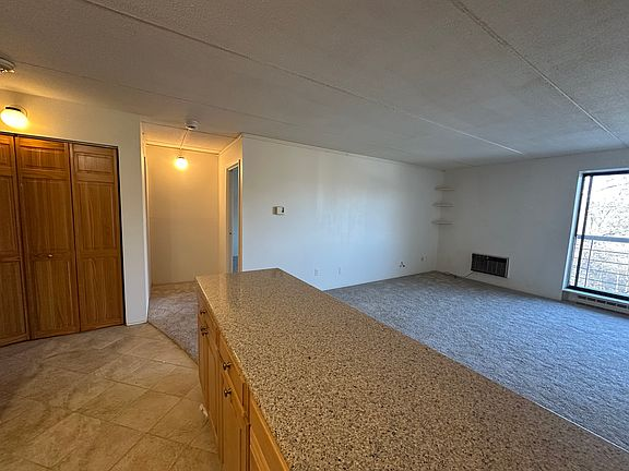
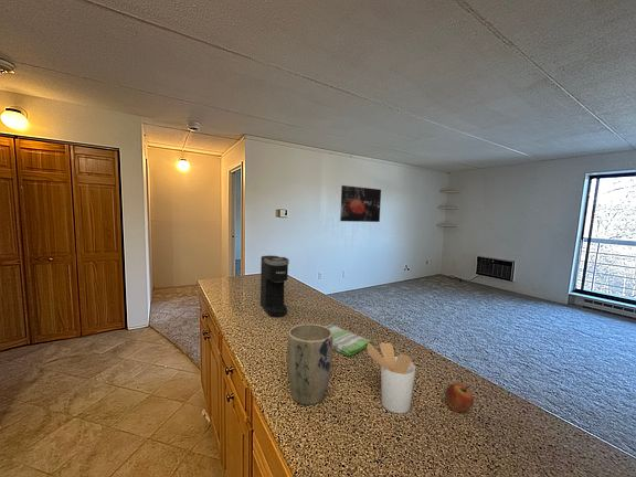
+ plant pot [286,322,333,406]
+ dish towel [326,324,374,357]
+ coffee maker [259,255,290,318]
+ wall art [339,184,382,223]
+ utensil holder [365,341,416,415]
+ fruit [445,382,475,413]
